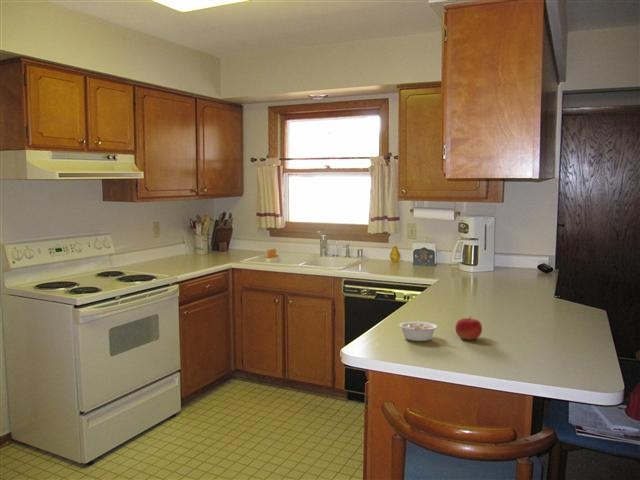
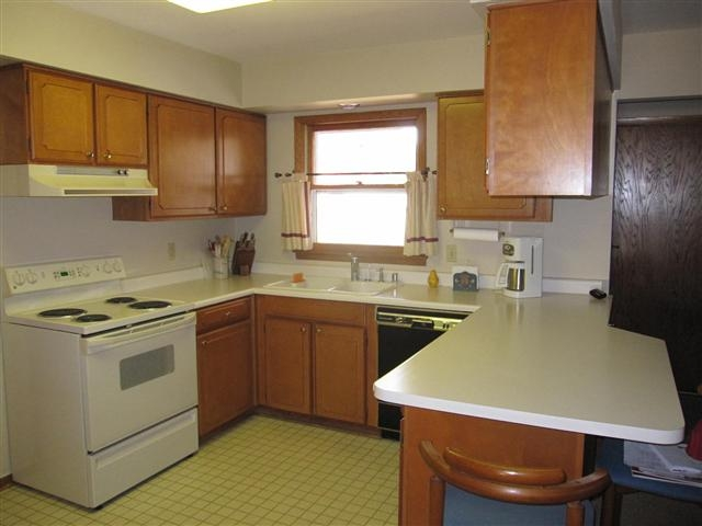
- fruit [454,316,483,341]
- legume [398,321,443,342]
